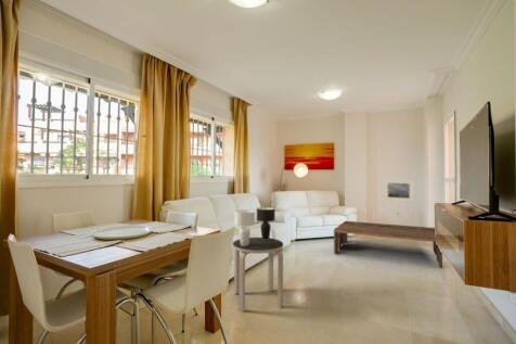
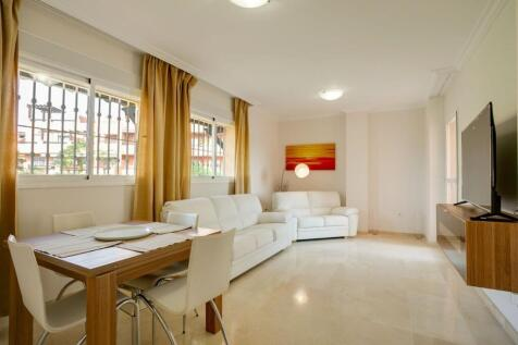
- coffee table [333,220,443,269]
- table lamp [234,206,276,246]
- side table [232,237,284,313]
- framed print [383,178,415,203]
